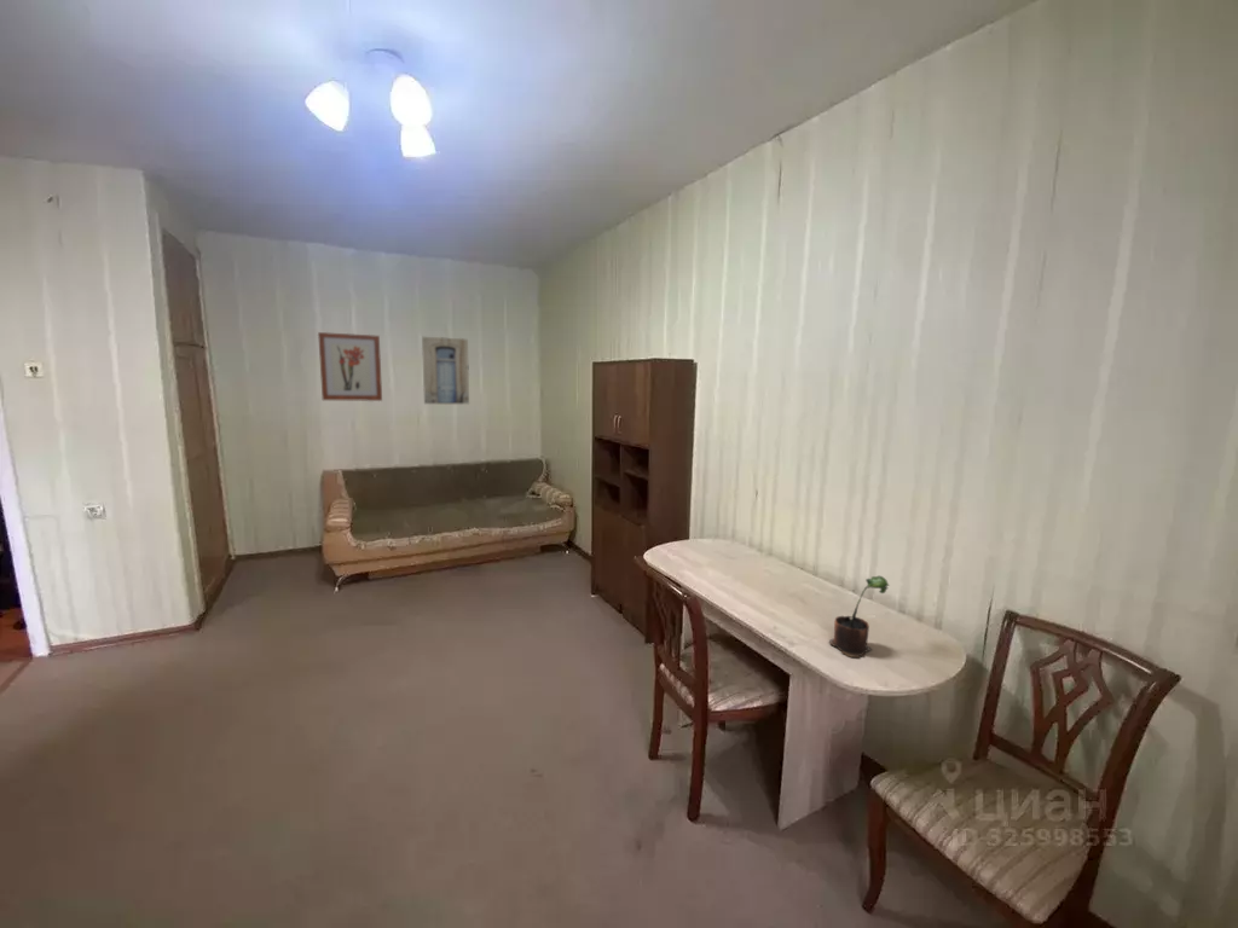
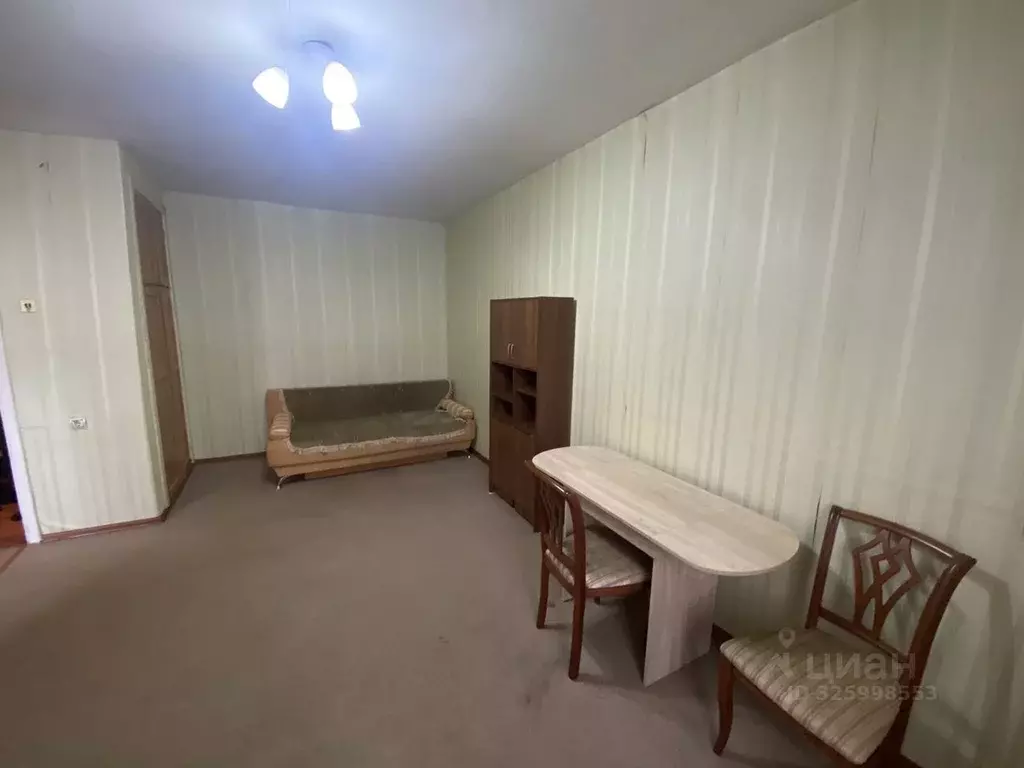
- potted plant [827,575,891,659]
- wall art [421,336,470,405]
- wall art [317,331,383,402]
